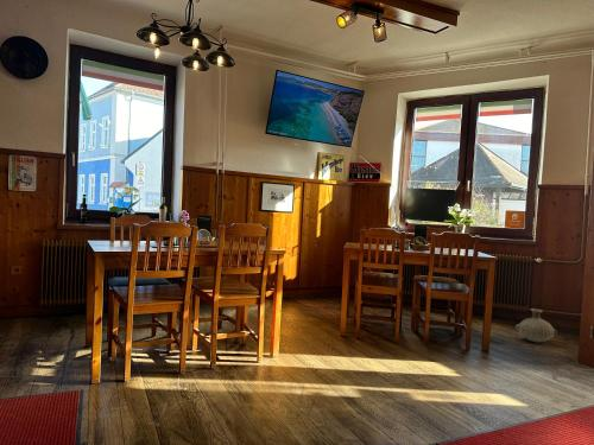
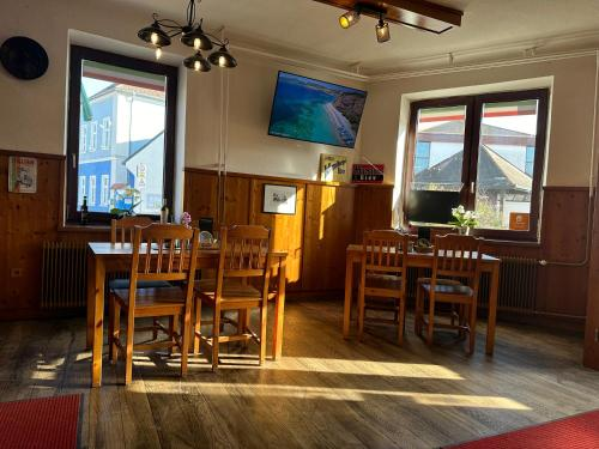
- vase [514,307,558,343]
